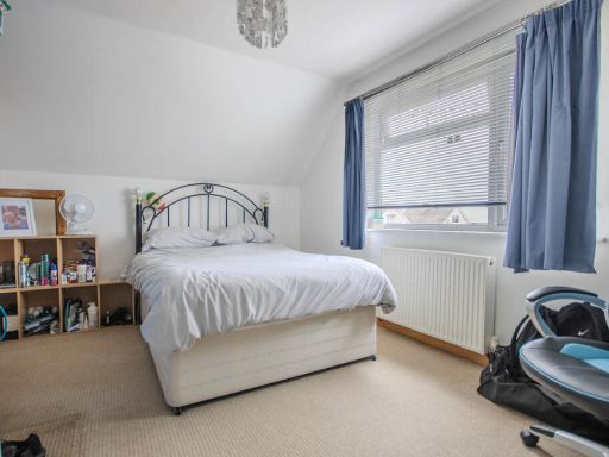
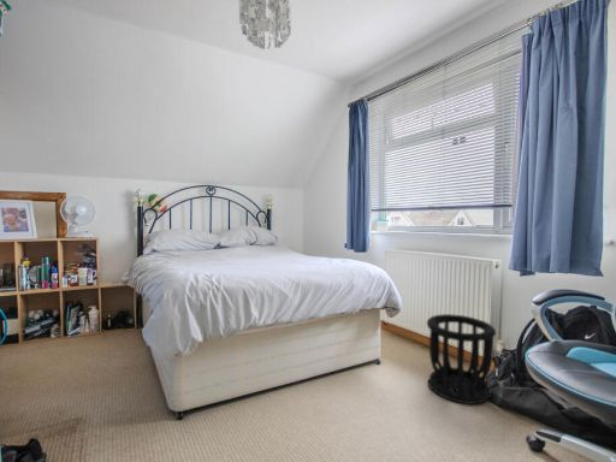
+ wastebasket [426,313,497,405]
